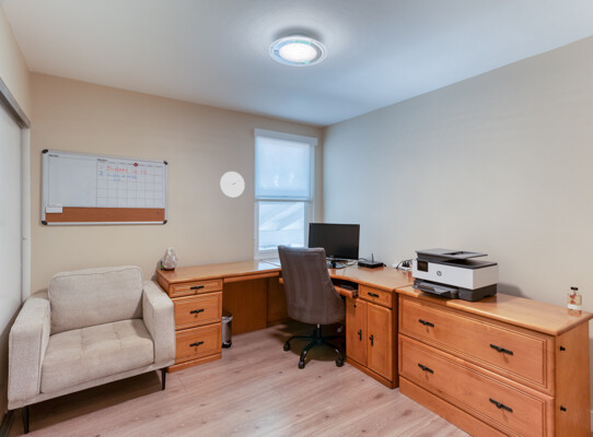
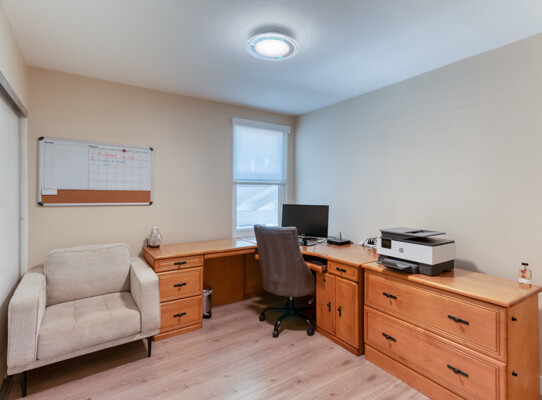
- wall clock [219,170,246,199]
